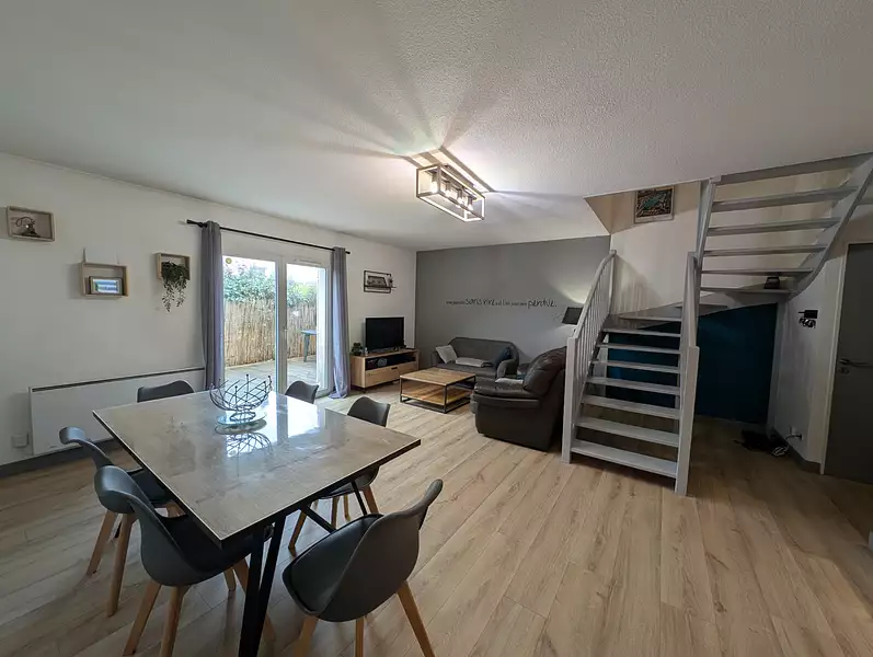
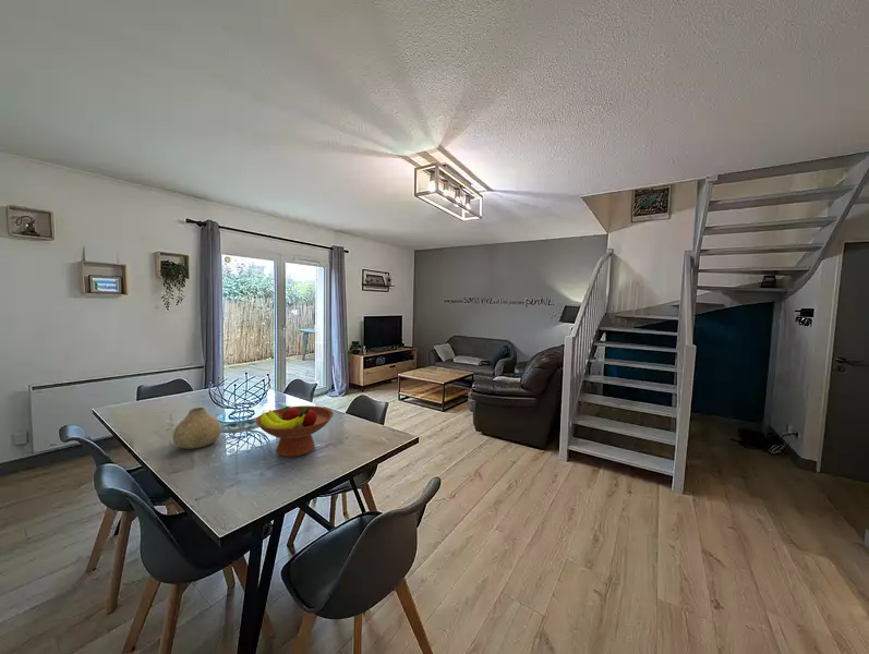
+ fruit bowl [254,404,335,458]
+ vase [172,407,222,450]
